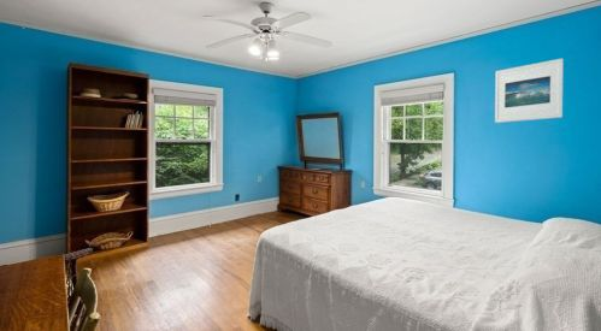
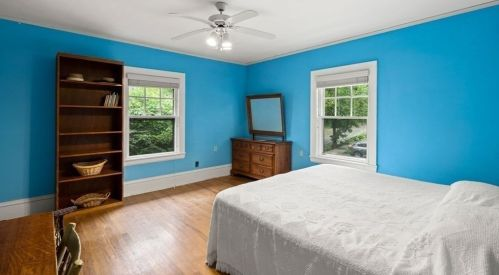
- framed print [494,58,564,124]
